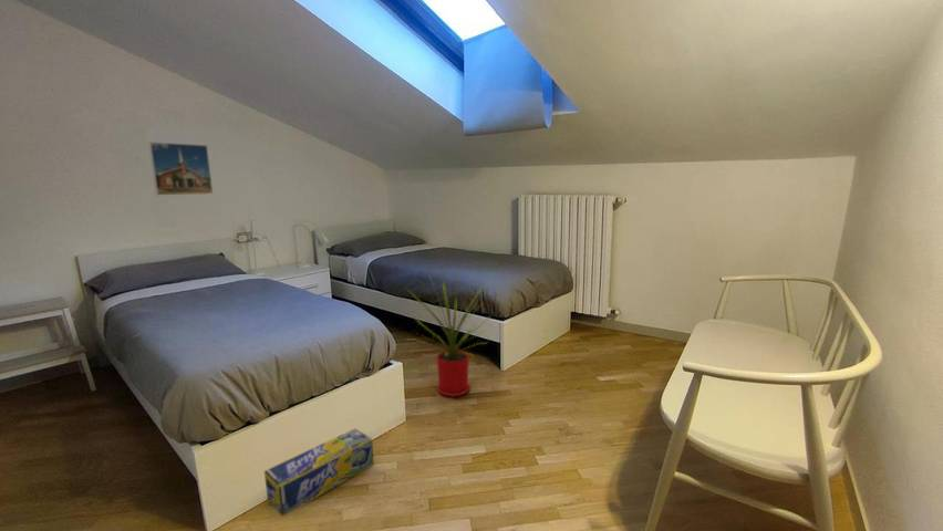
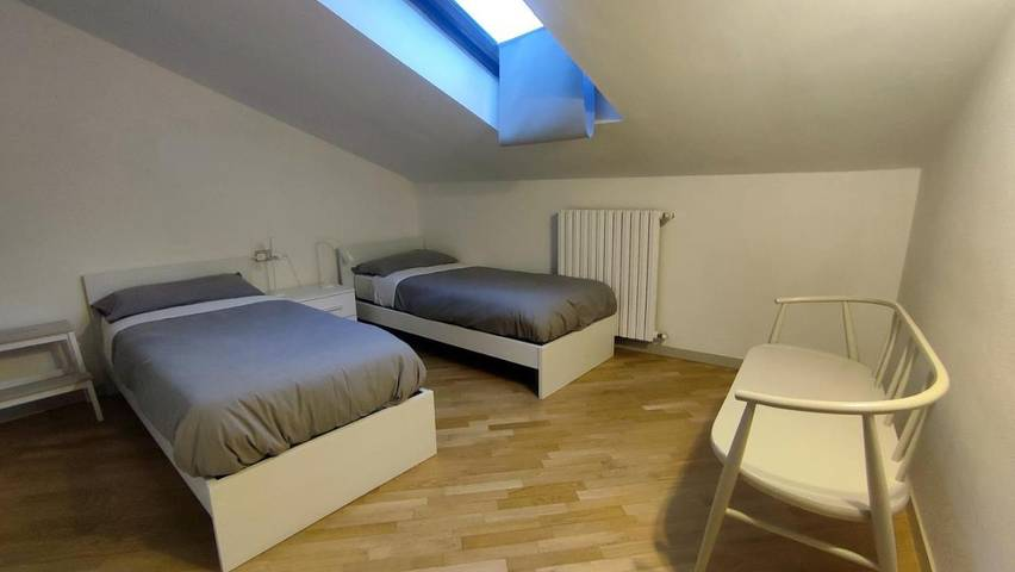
- box [263,427,375,518]
- house plant [403,270,493,397]
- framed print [147,140,214,196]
